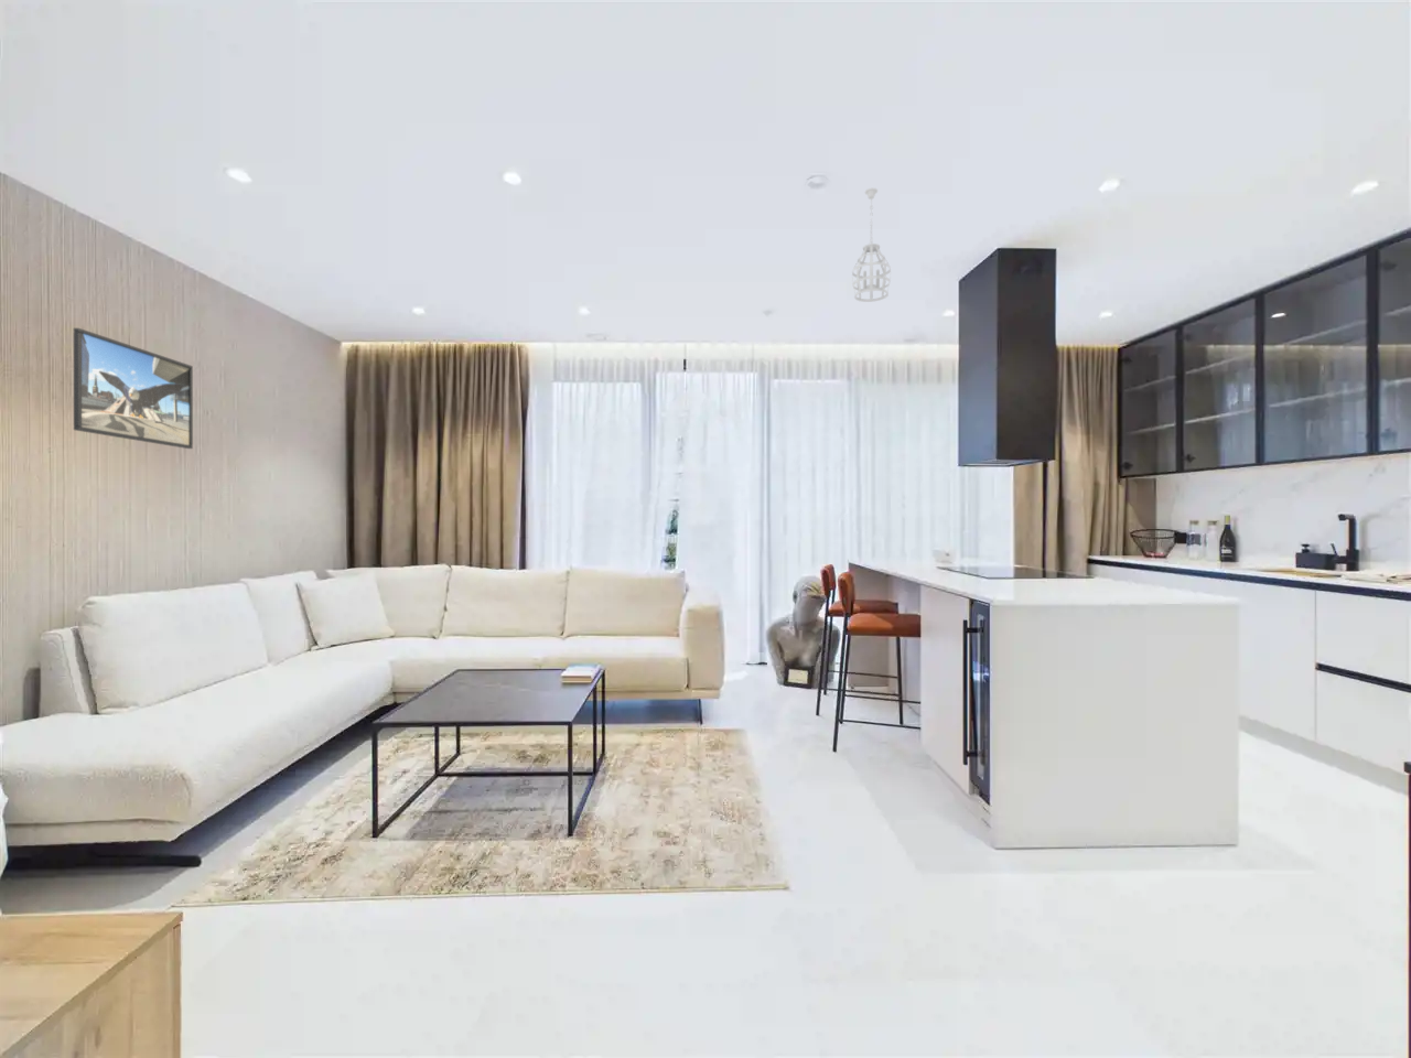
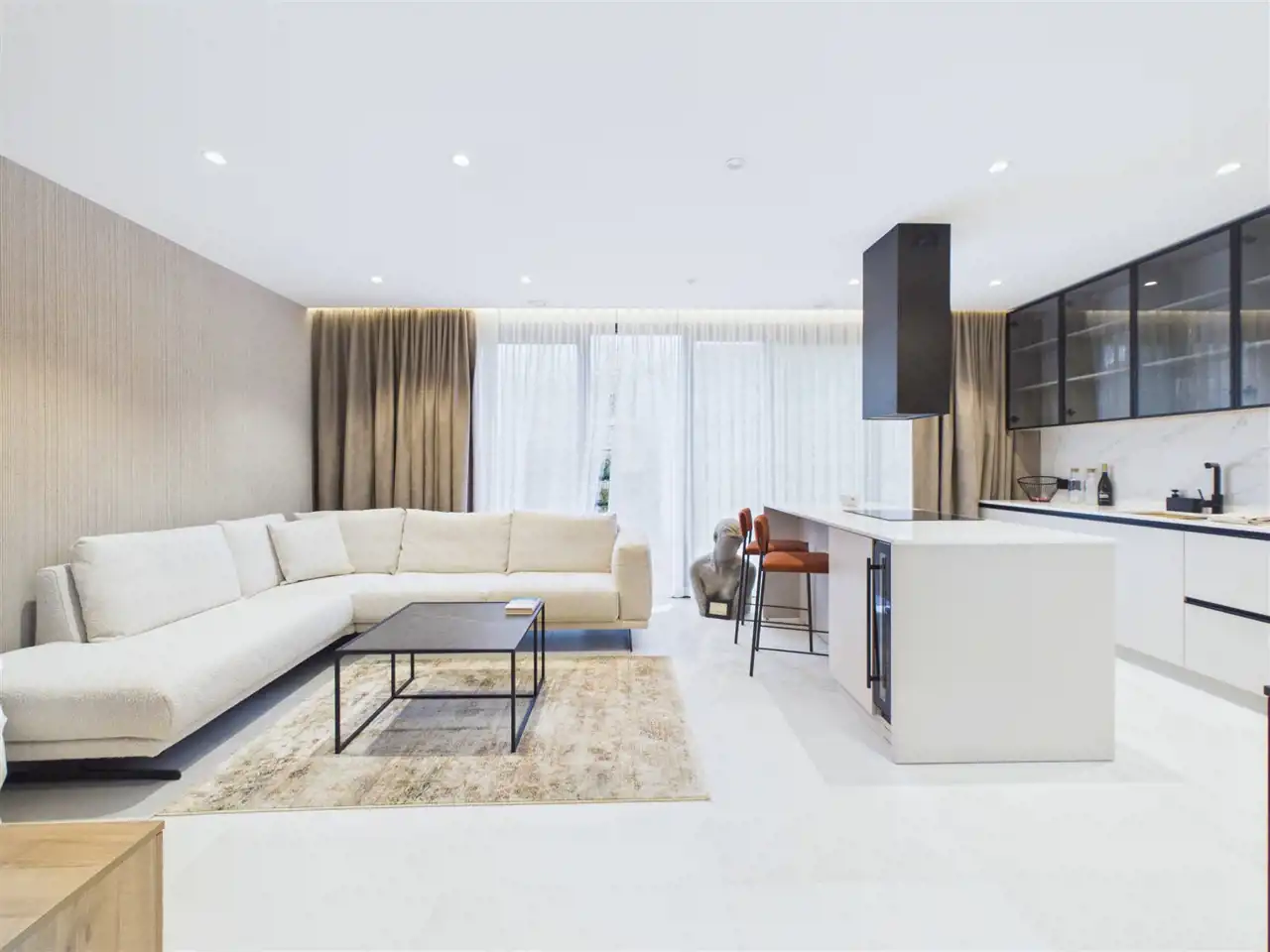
- pendant light [851,188,892,303]
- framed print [72,328,194,450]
